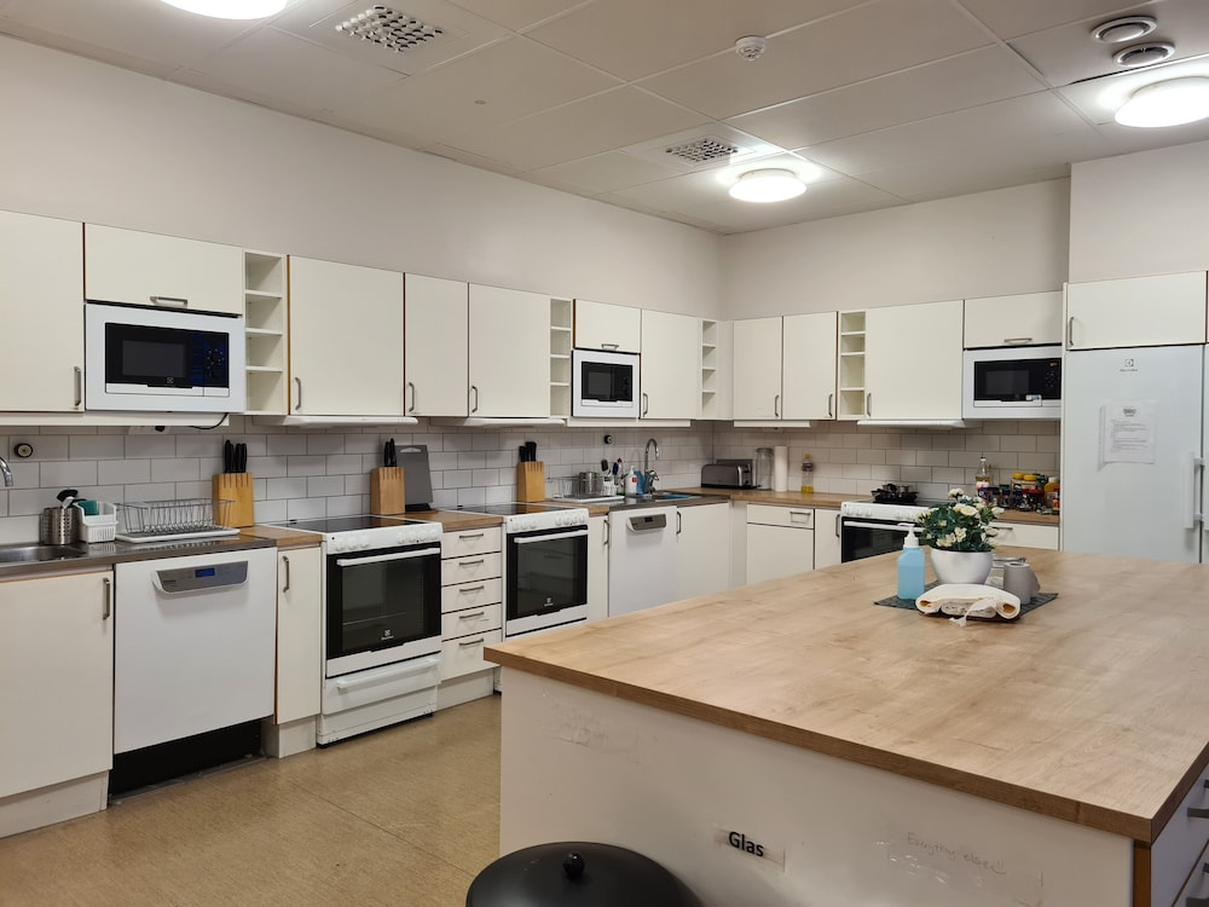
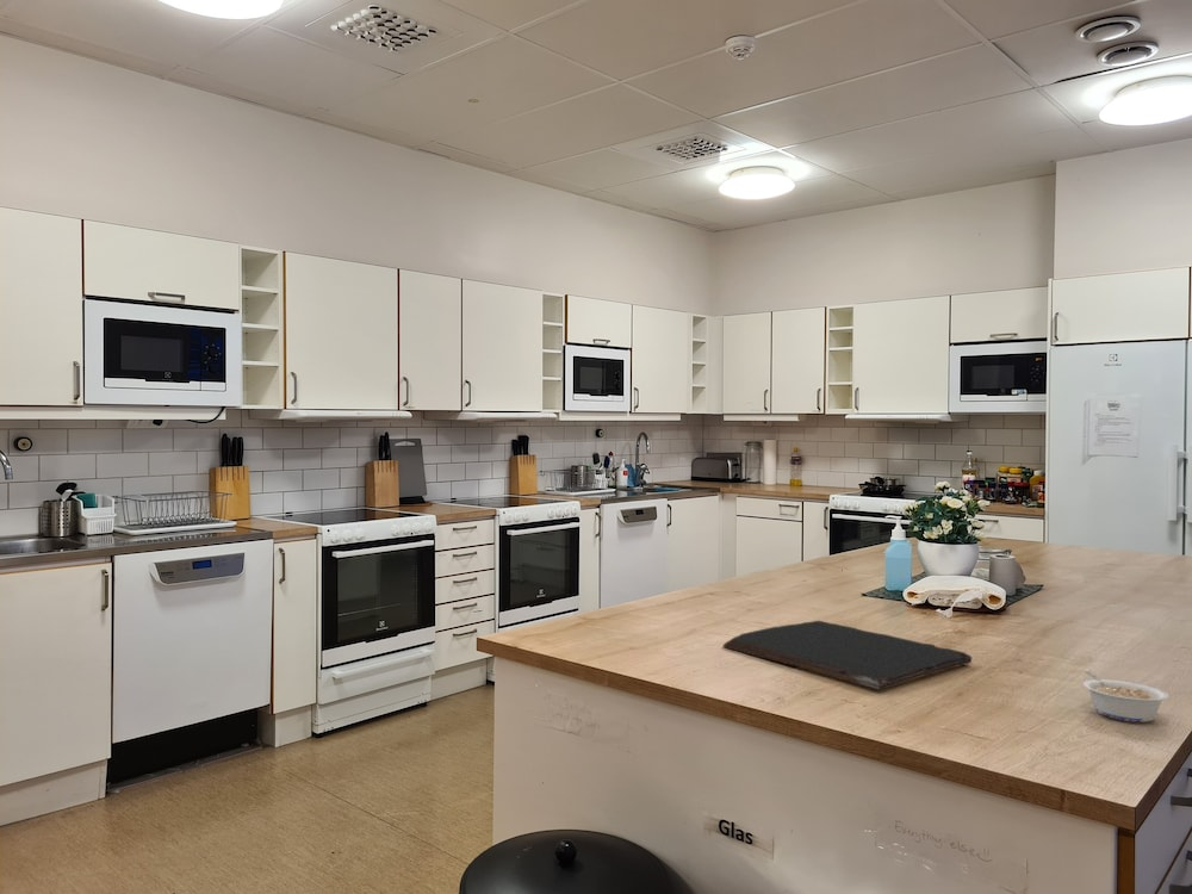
+ legume [1082,669,1169,724]
+ cutting board [721,620,973,691]
